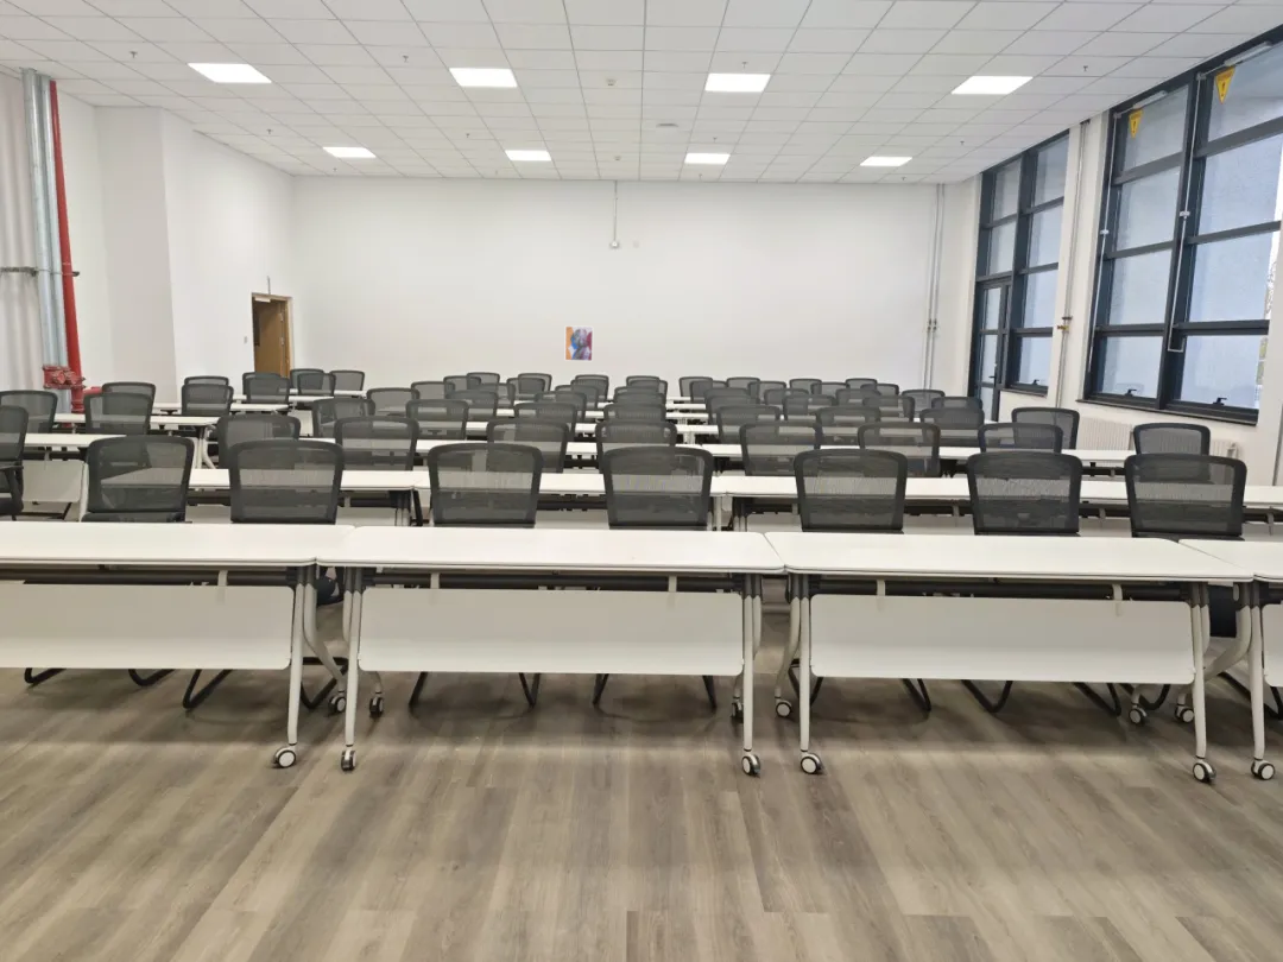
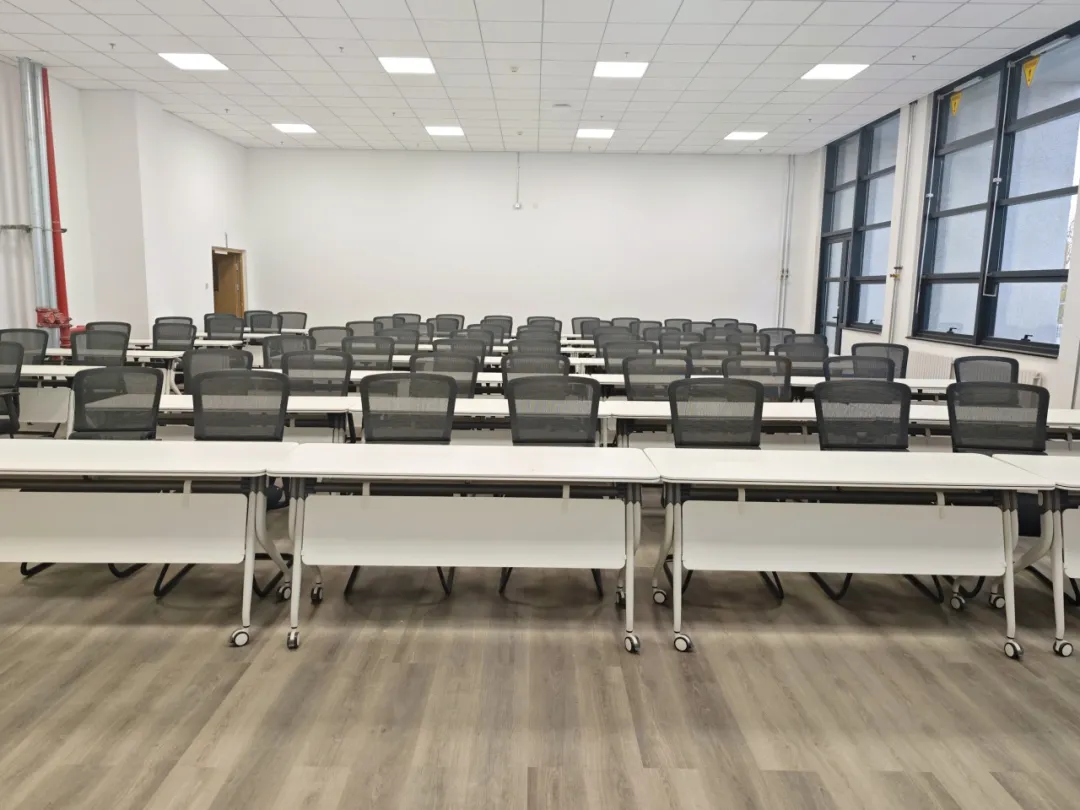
- wall art [563,324,594,362]
